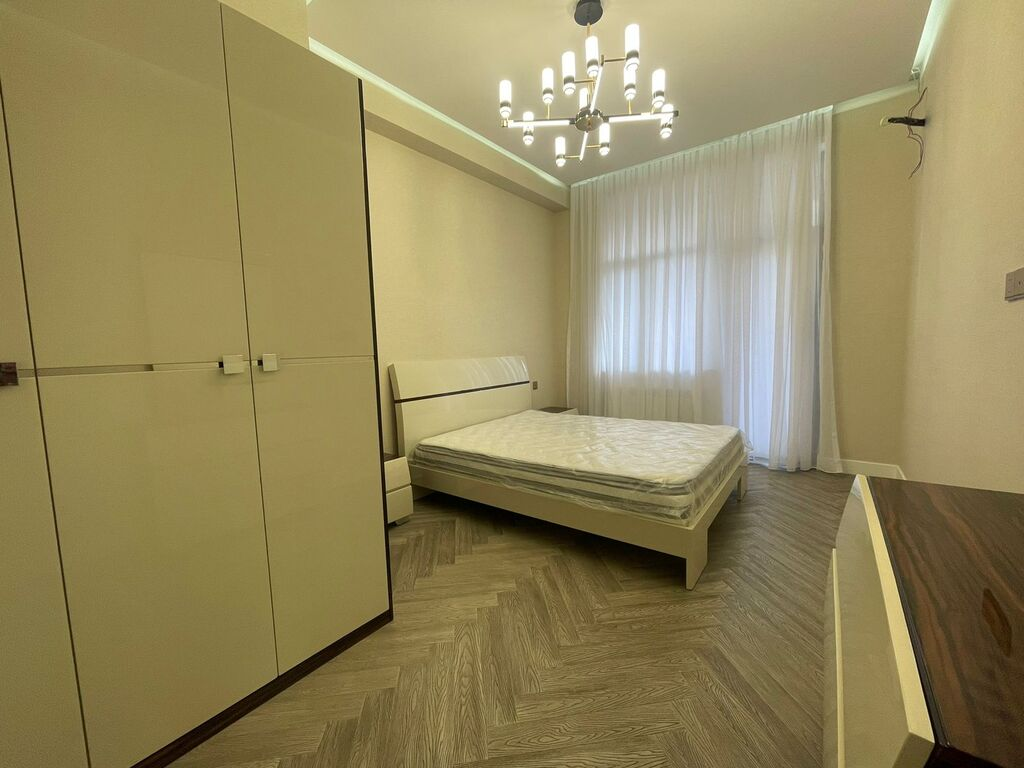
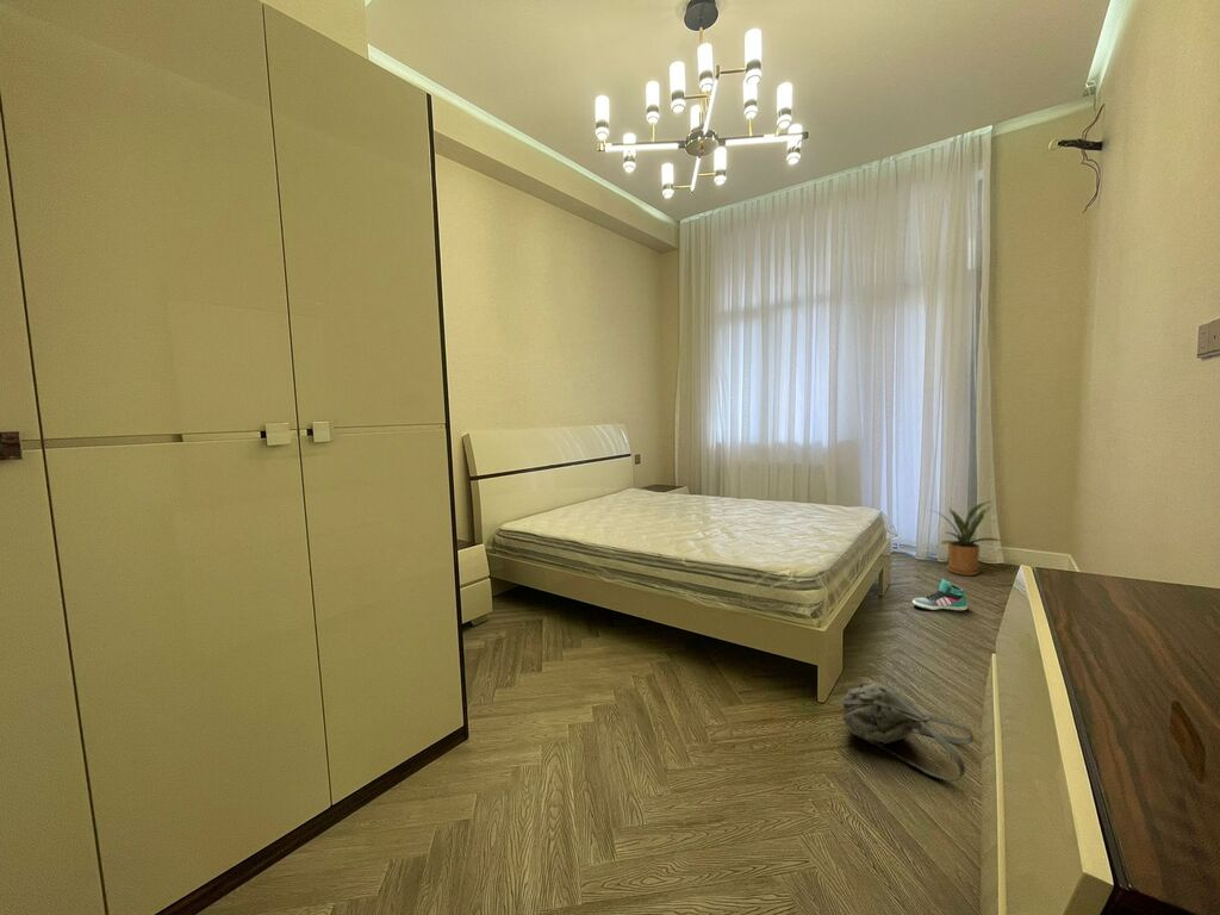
+ backpack [834,679,975,783]
+ house plant [922,500,1004,577]
+ sneaker [911,578,969,612]
